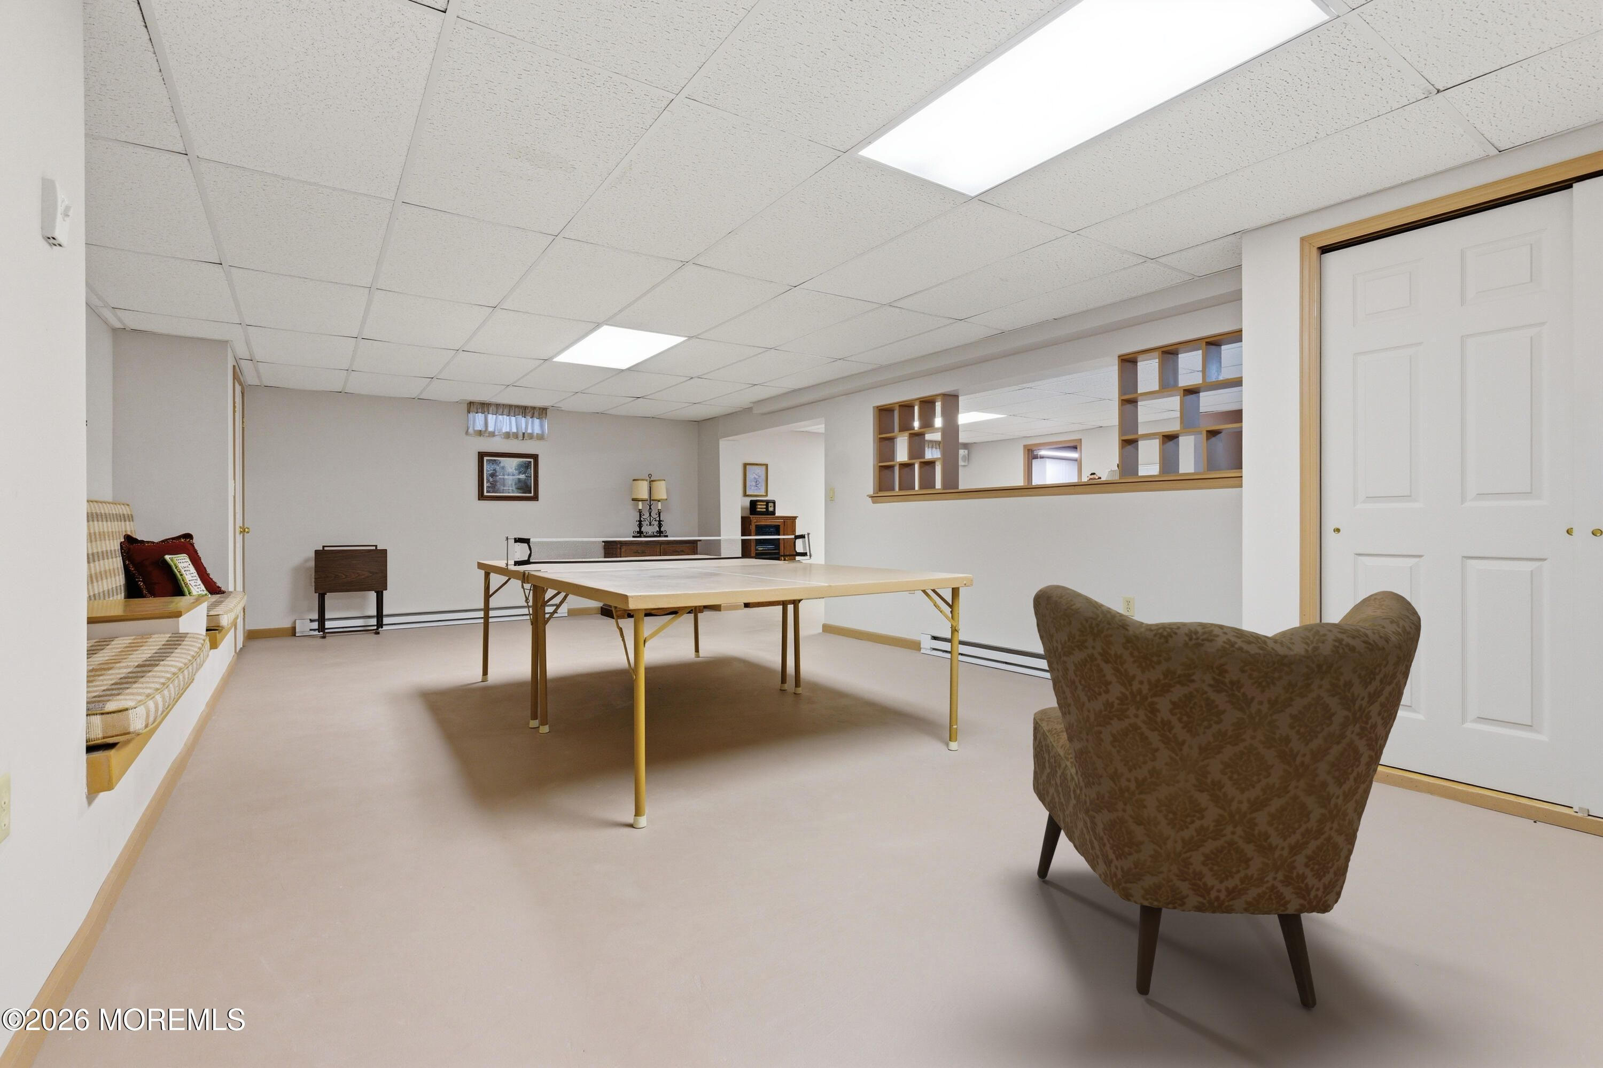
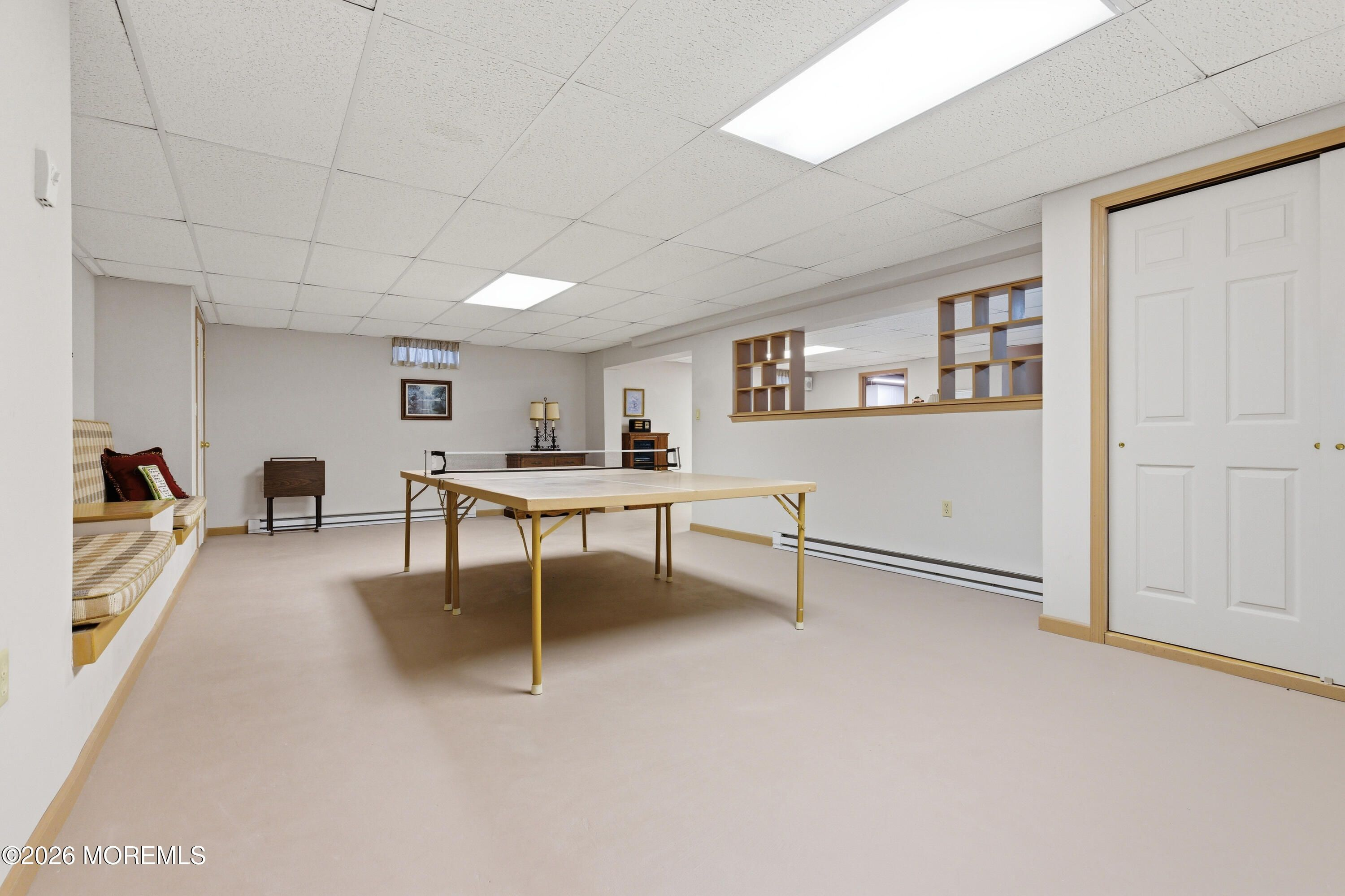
- armchair [1032,584,1422,1010]
